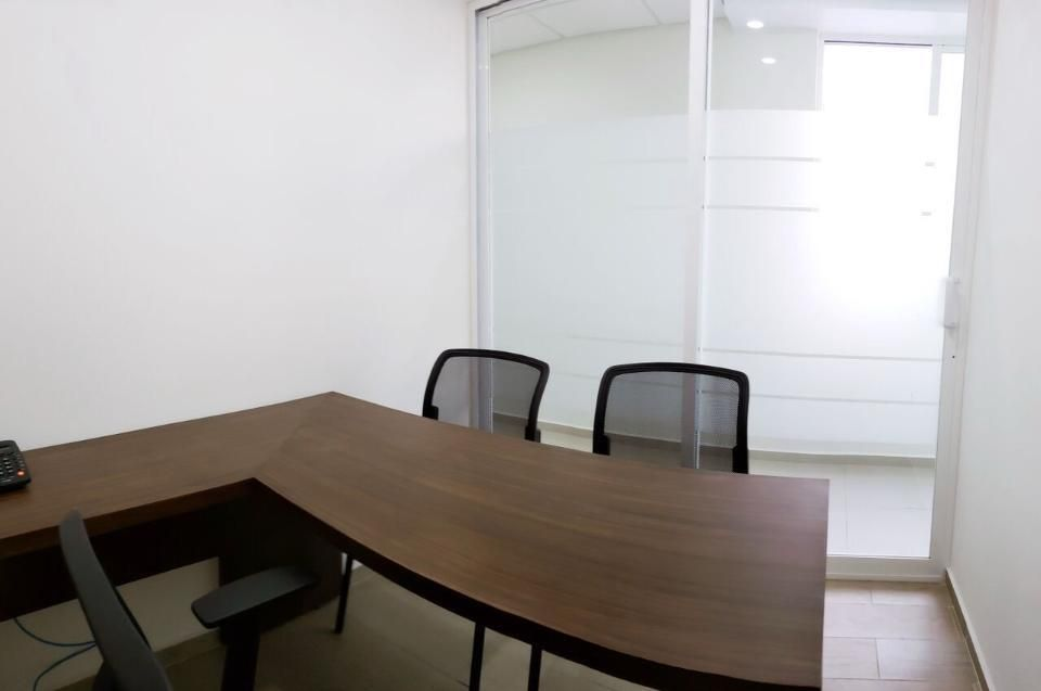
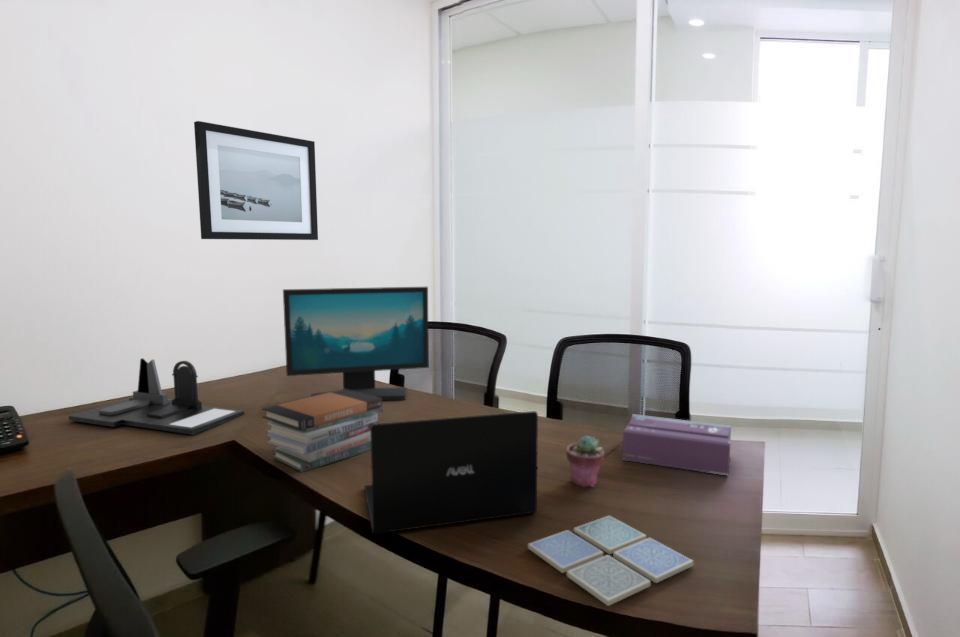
+ drink coaster [527,515,695,607]
+ laptop [363,410,539,535]
+ computer monitor [282,286,430,401]
+ desk organizer [68,357,245,436]
+ potted succulent [565,435,605,489]
+ tissue box [622,413,732,476]
+ book stack [261,388,384,473]
+ wall art [193,120,319,241]
